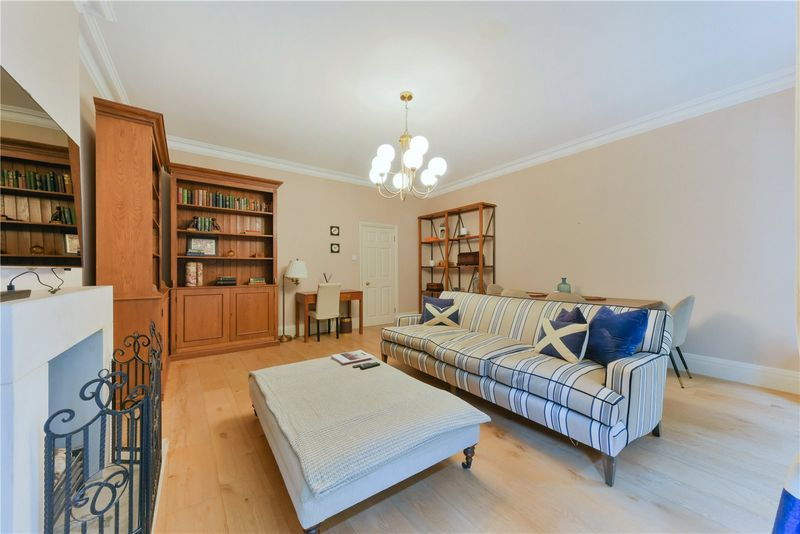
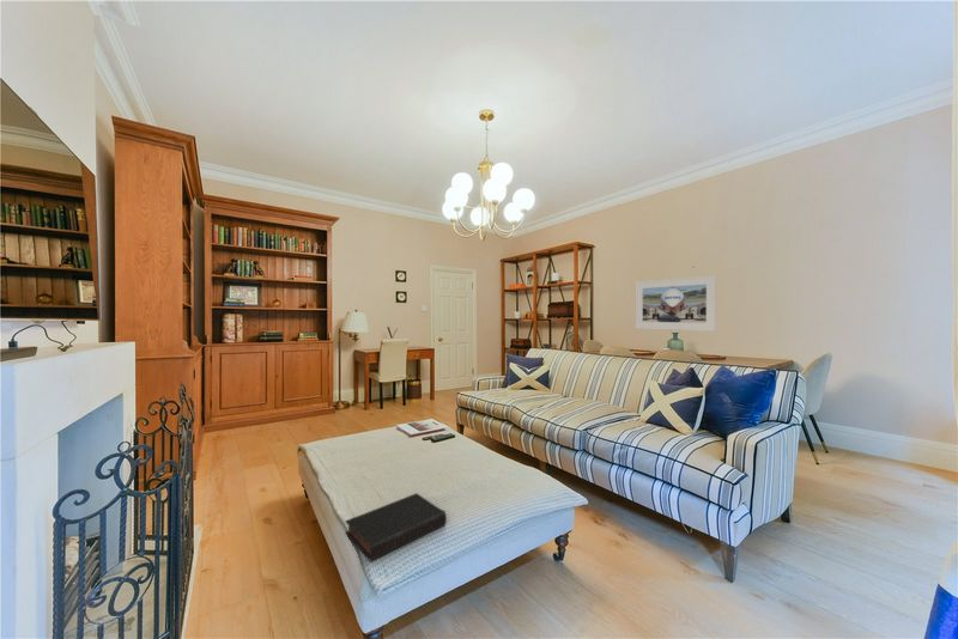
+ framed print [635,274,717,333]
+ book [344,492,448,562]
